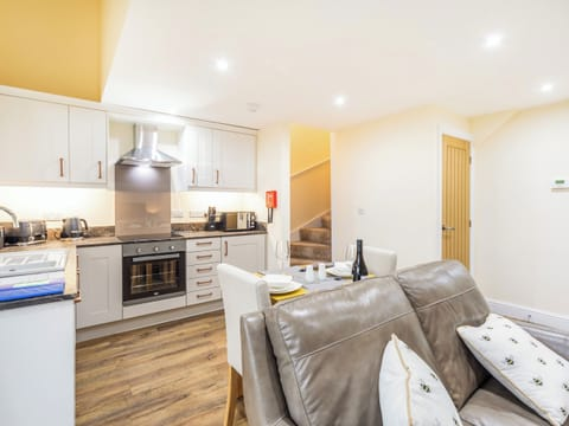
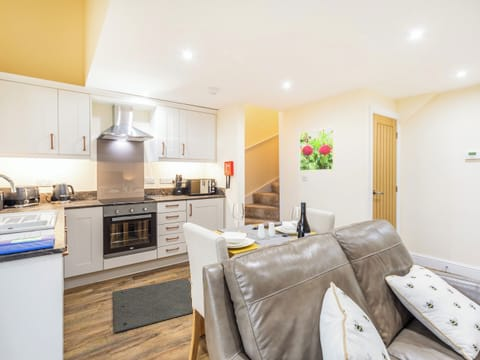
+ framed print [299,126,335,172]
+ door mat [112,277,194,334]
